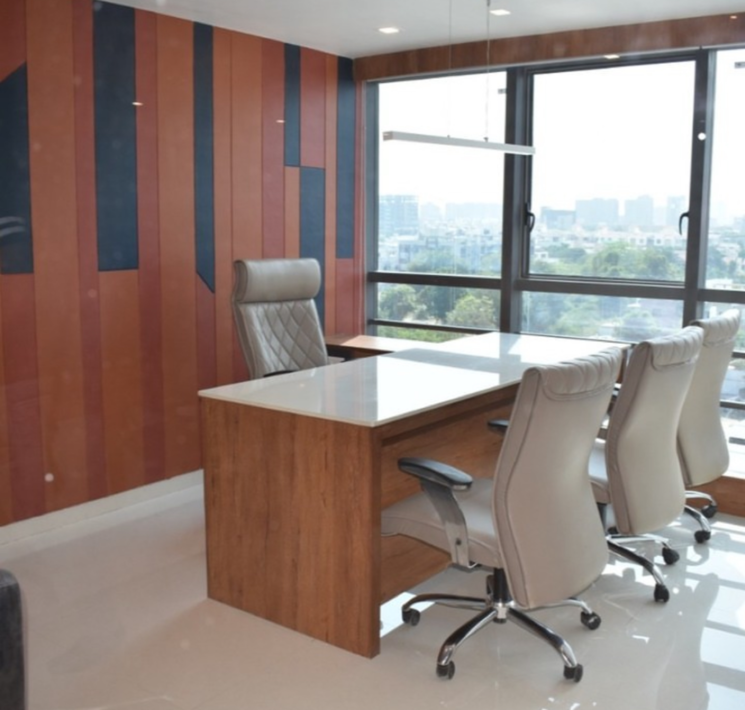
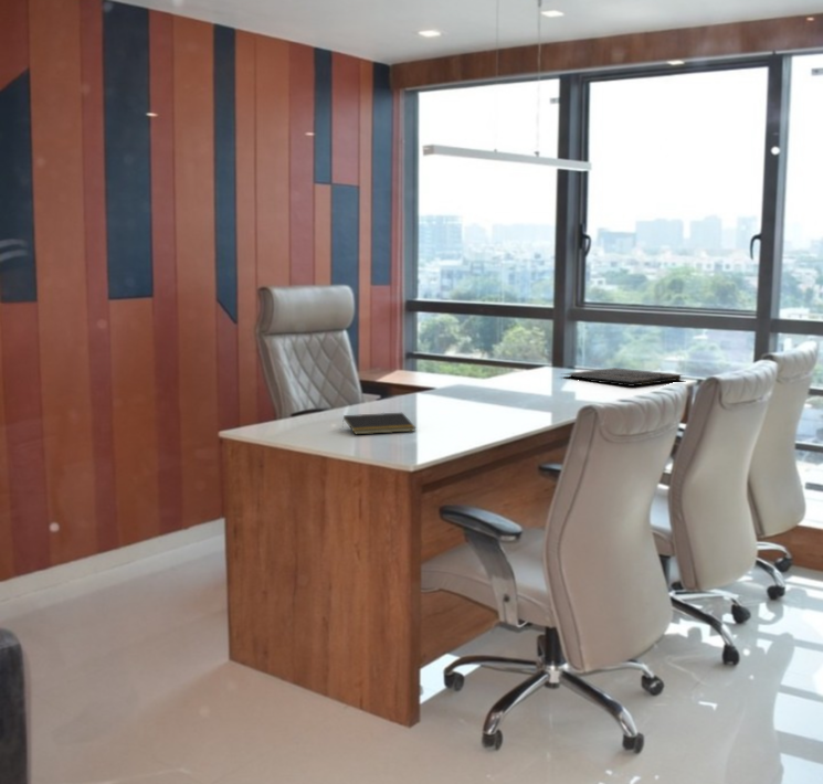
+ keyboard [561,367,685,388]
+ notepad [341,412,416,435]
